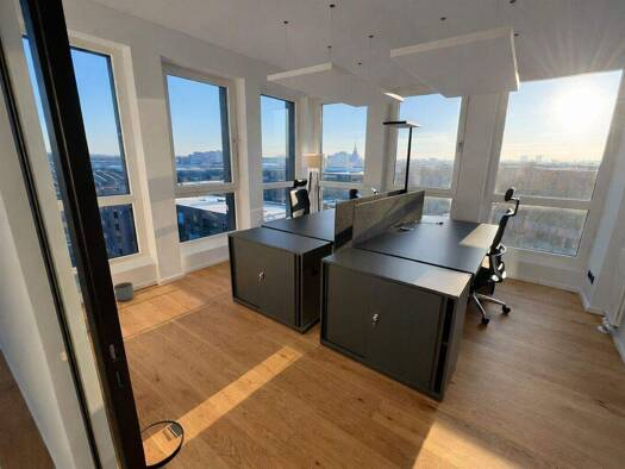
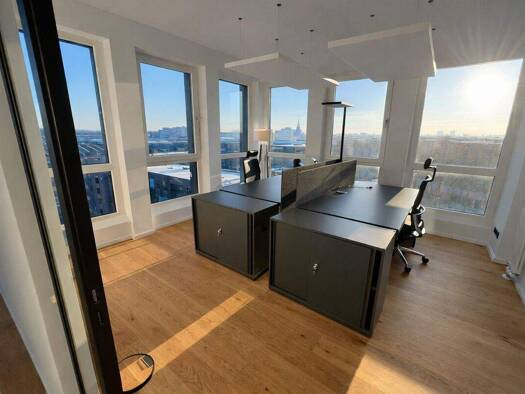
- planter [113,281,135,302]
